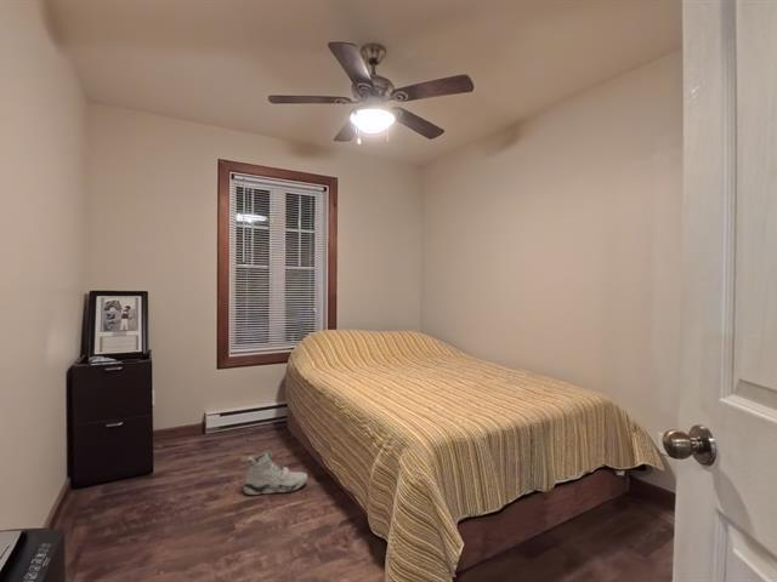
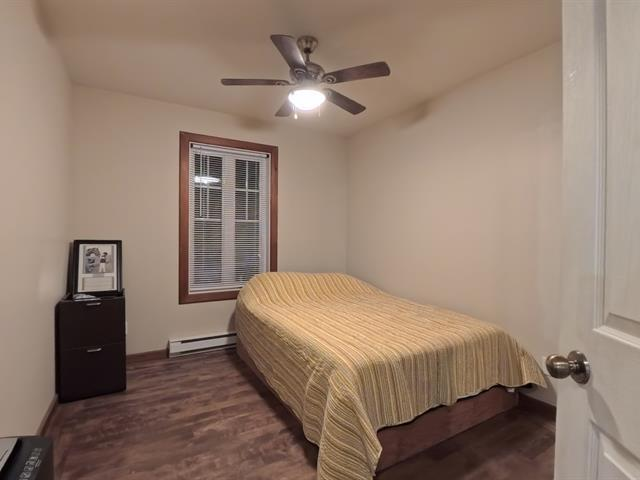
- sneaker [243,449,310,496]
